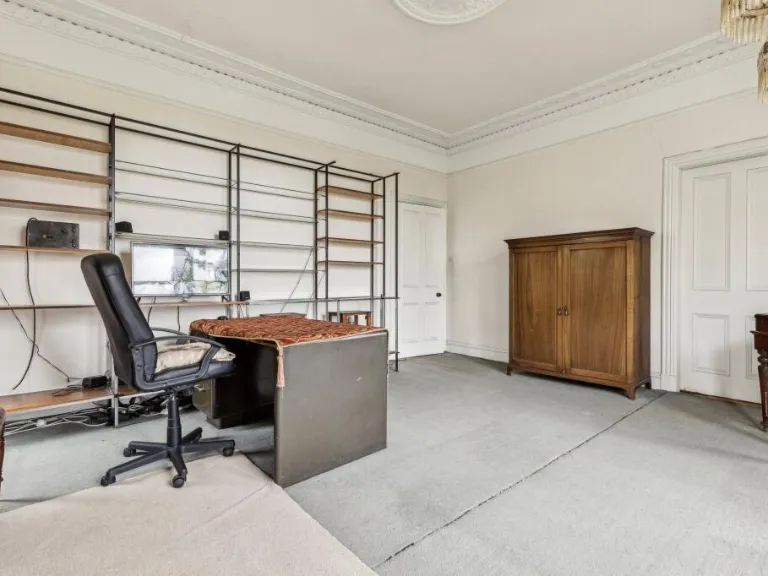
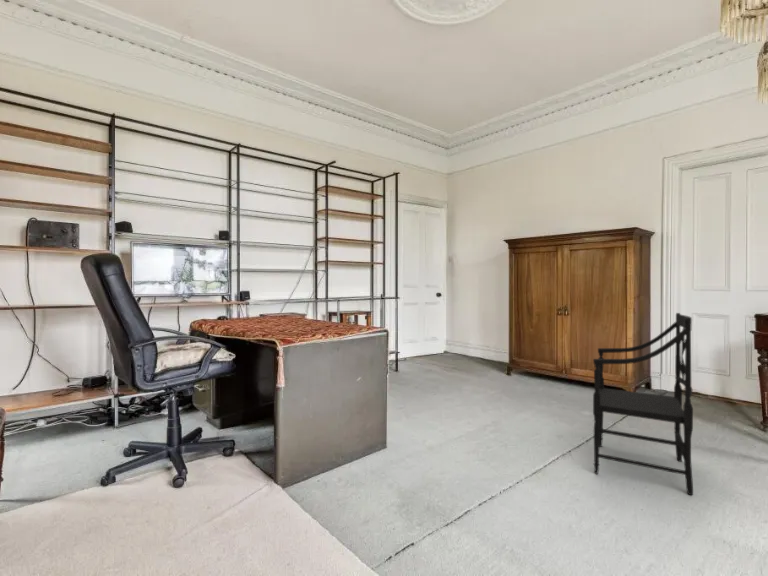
+ armchair [592,312,694,496]
